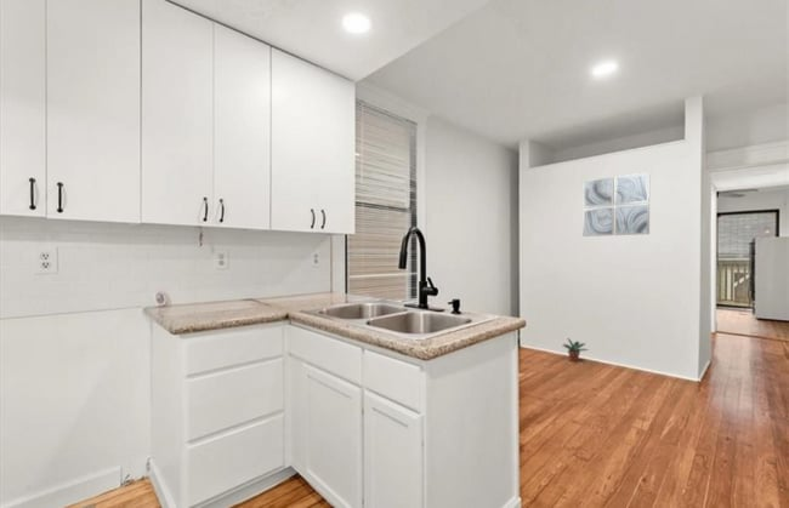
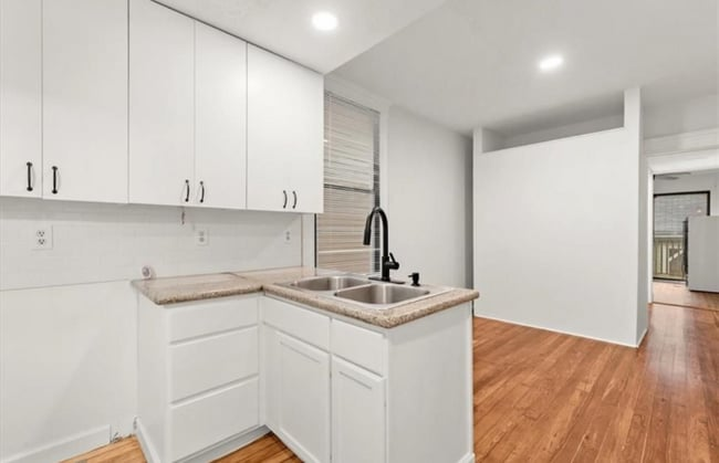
- wall art [581,171,651,238]
- potted plant [561,337,590,363]
